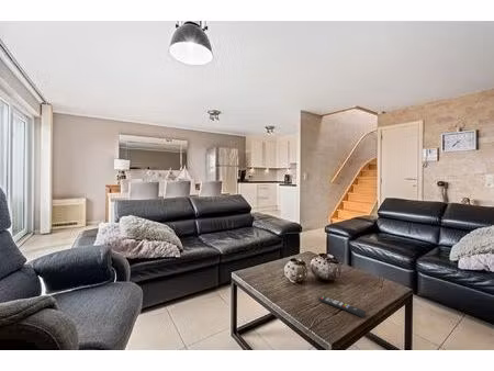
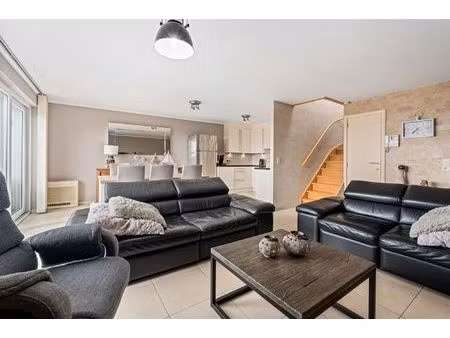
- remote control [317,295,367,318]
